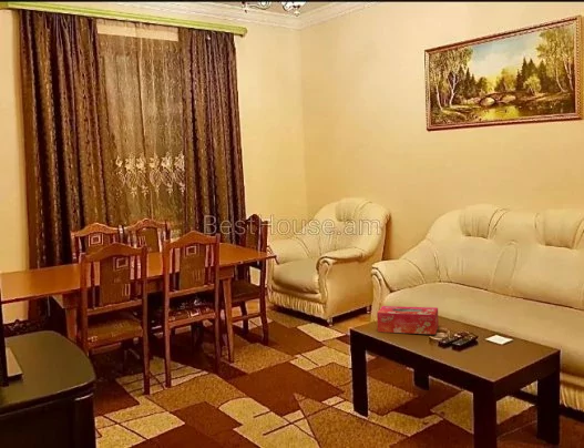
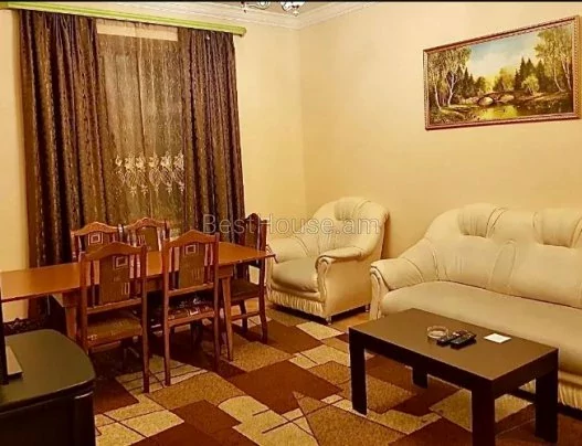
- tissue box [376,305,440,335]
